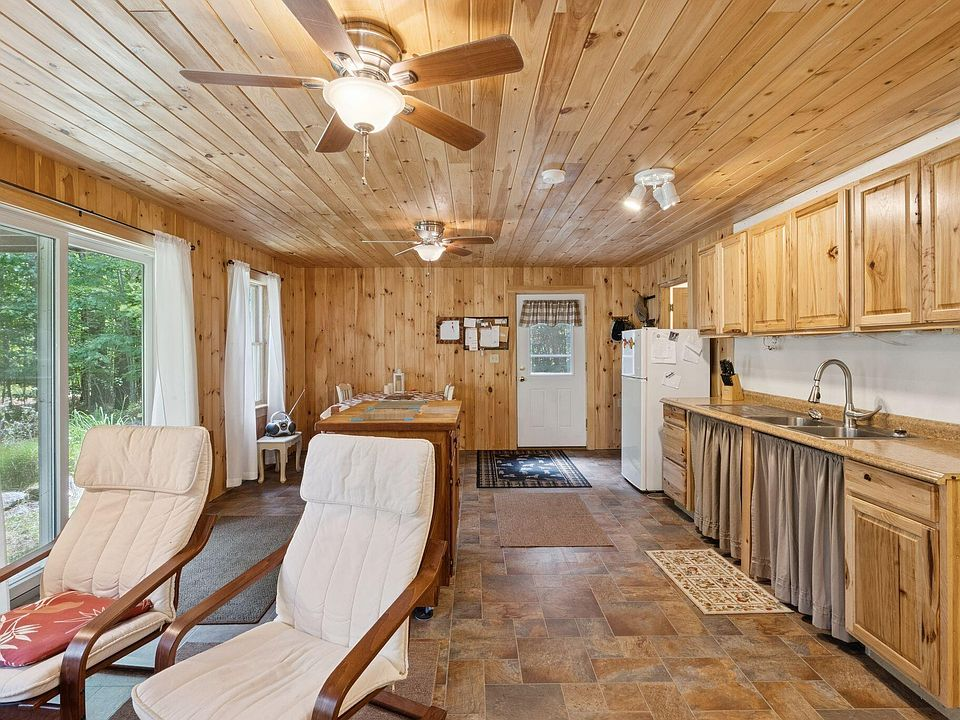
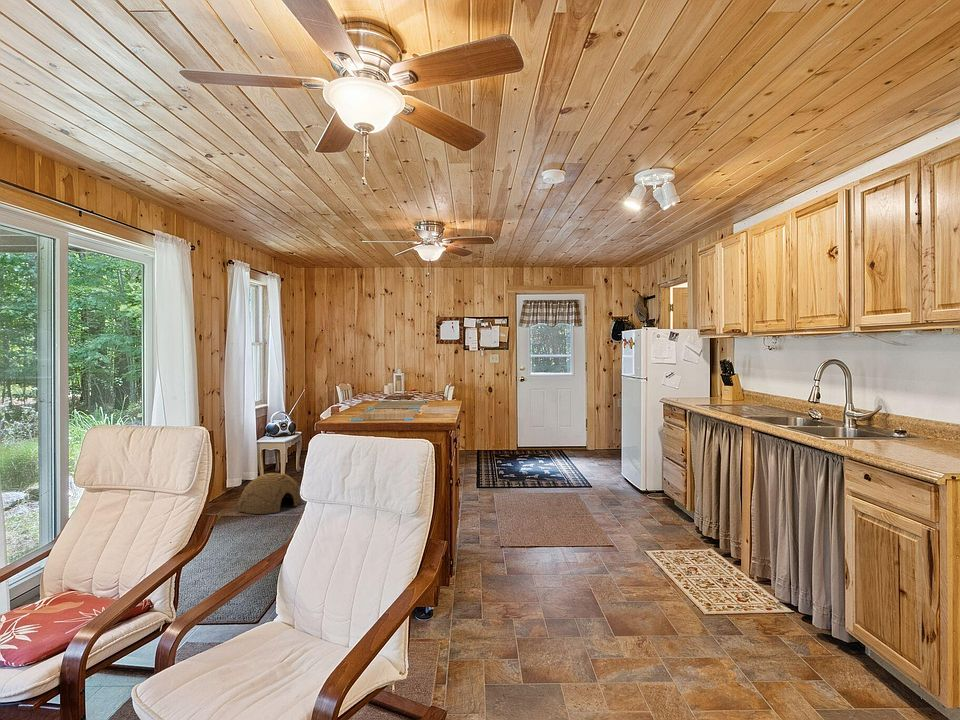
+ woven basket [237,472,303,515]
